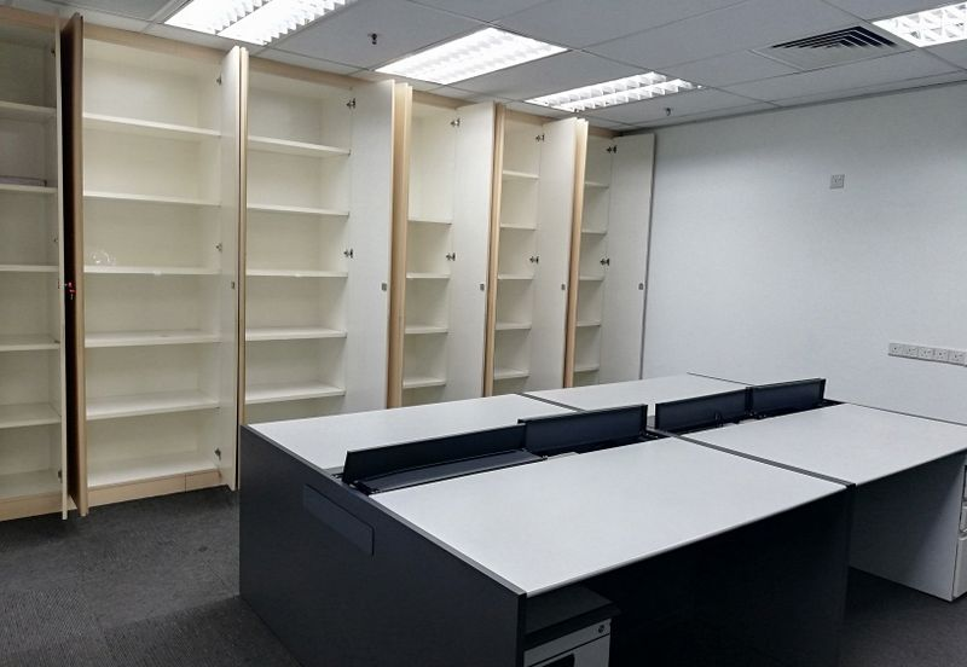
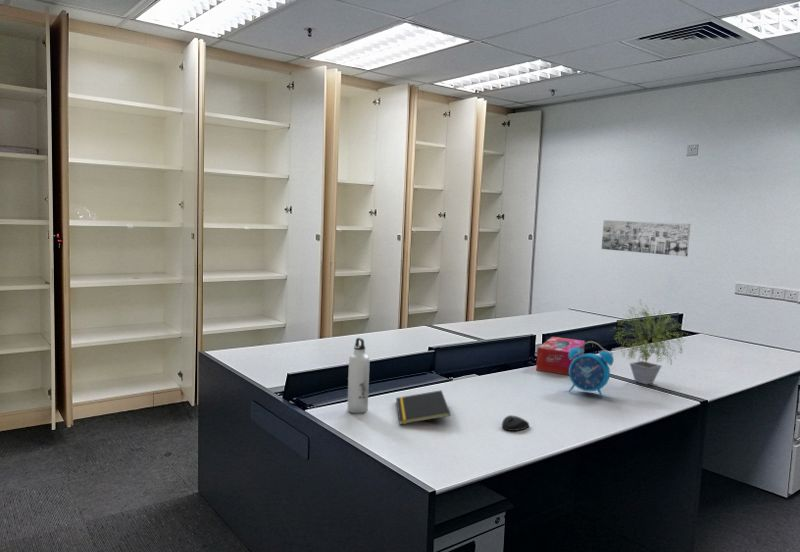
+ mouse [501,414,530,432]
+ notepad [395,389,452,426]
+ alarm clock [568,340,615,398]
+ potted plant [610,298,688,385]
+ tissue box [535,336,586,376]
+ wall art [601,219,691,257]
+ water bottle [347,337,371,414]
